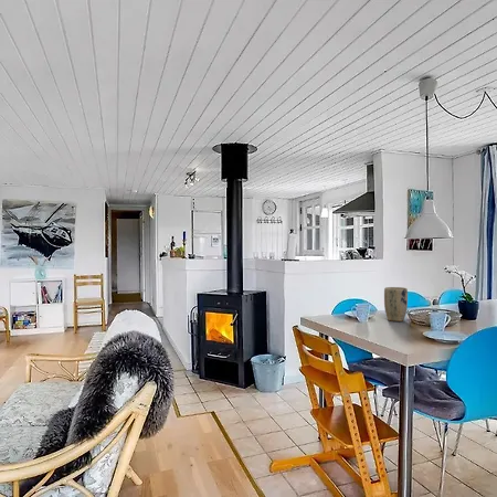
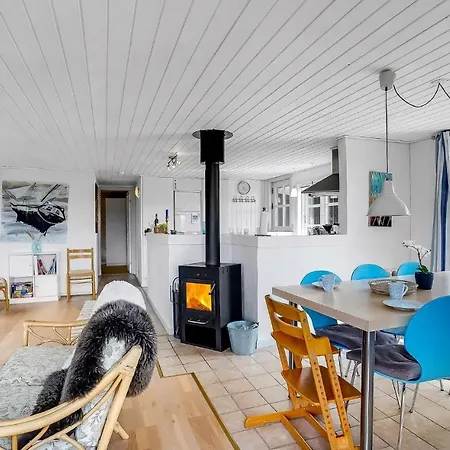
- plant pot [383,286,409,322]
